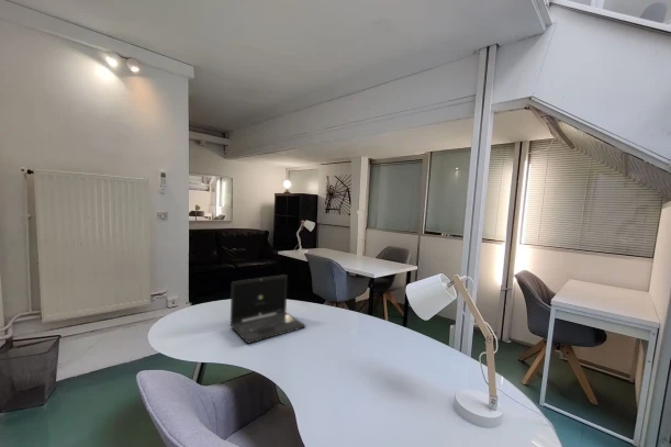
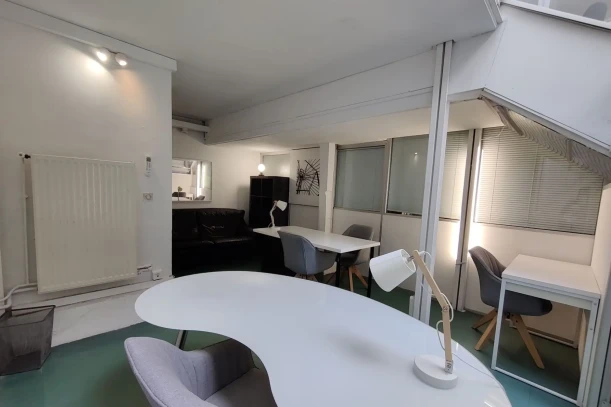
- laptop [230,273,306,345]
